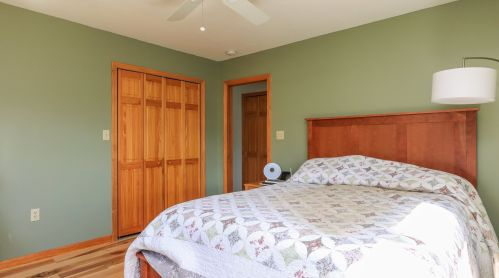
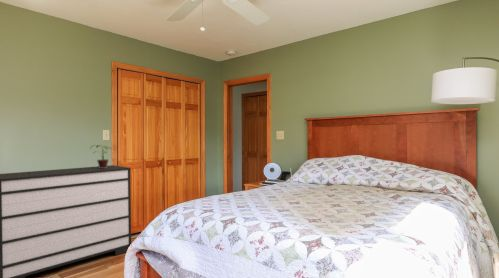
+ dresser [0,164,132,278]
+ potted plant [89,144,114,168]
